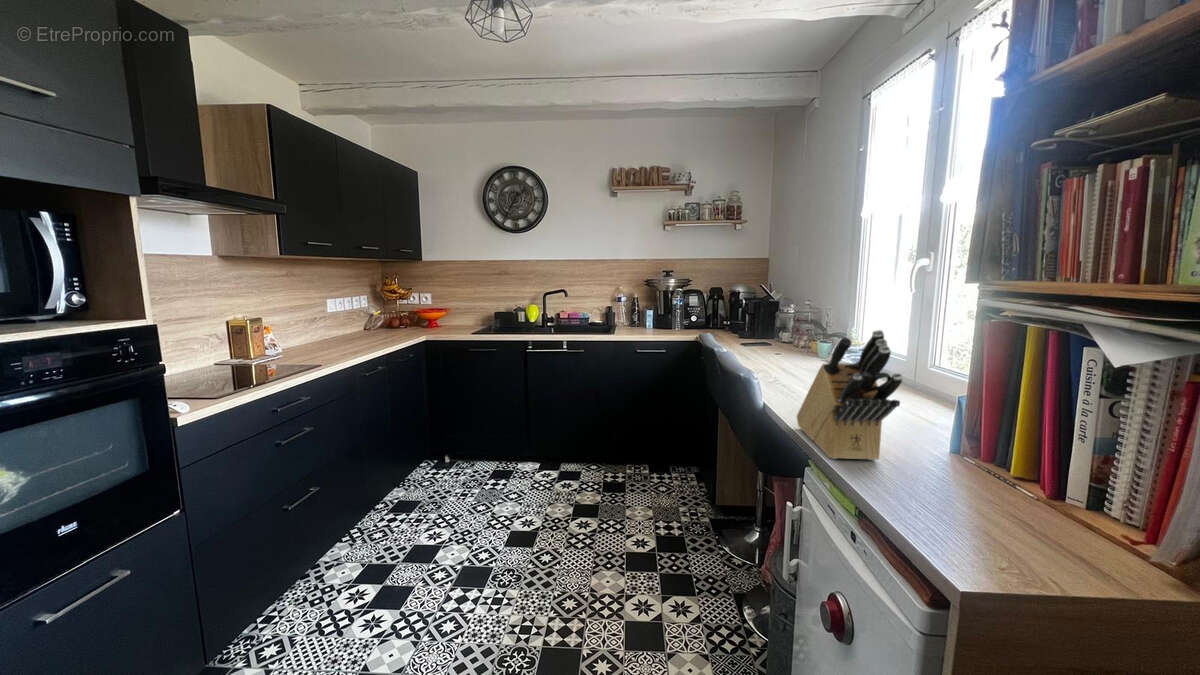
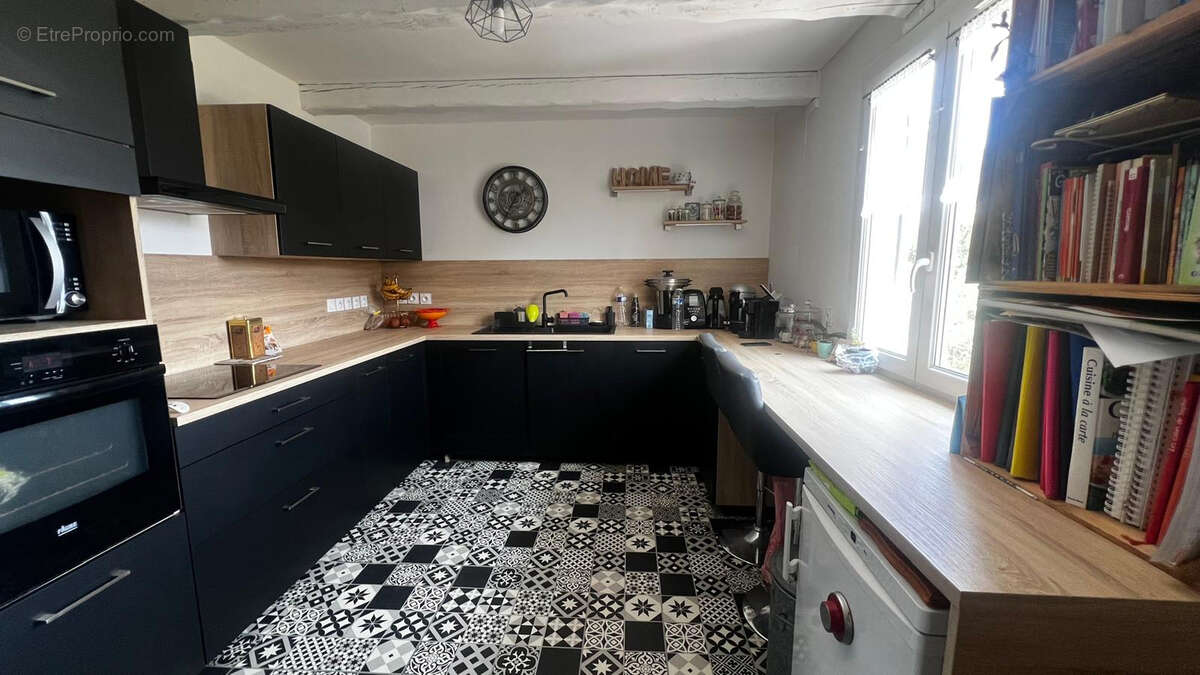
- knife block [795,329,903,461]
